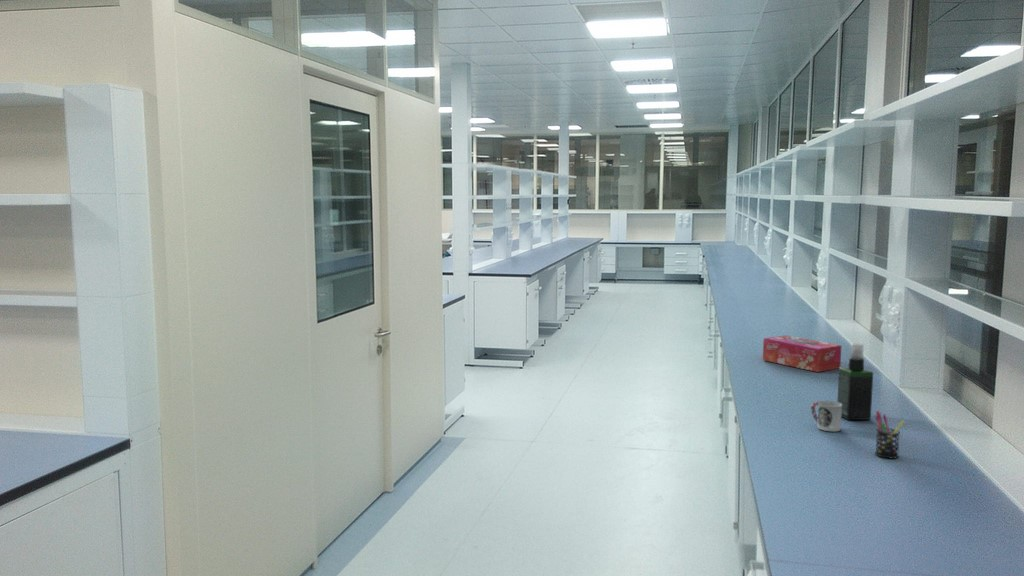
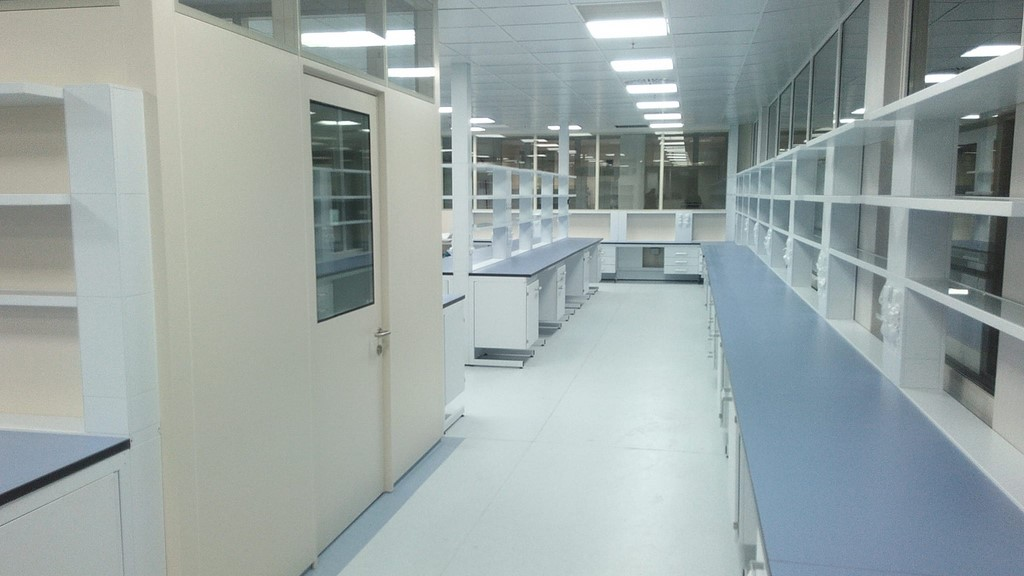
- pen holder [874,410,905,460]
- spray bottle [836,342,874,421]
- tissue box [762,334,842,373]
- cup [810,400,842,432]
